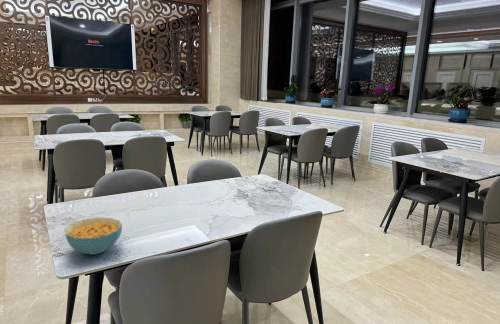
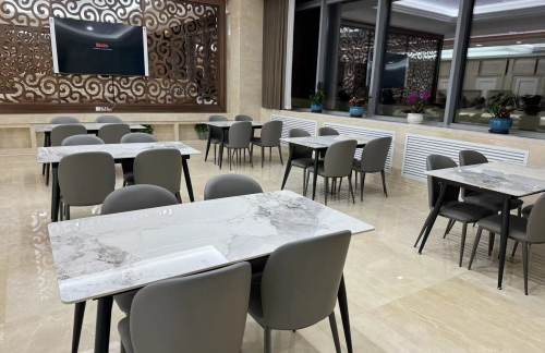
- cereal bowl [64,216,123,256]
